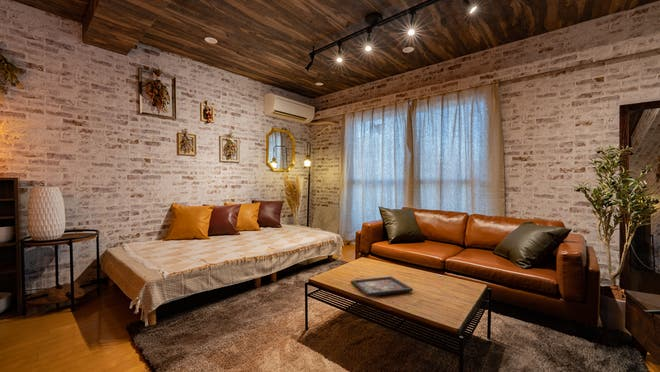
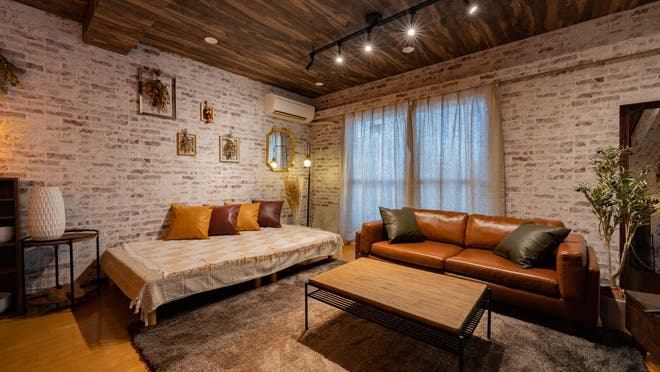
- decorative tray [350,275,414,298]
